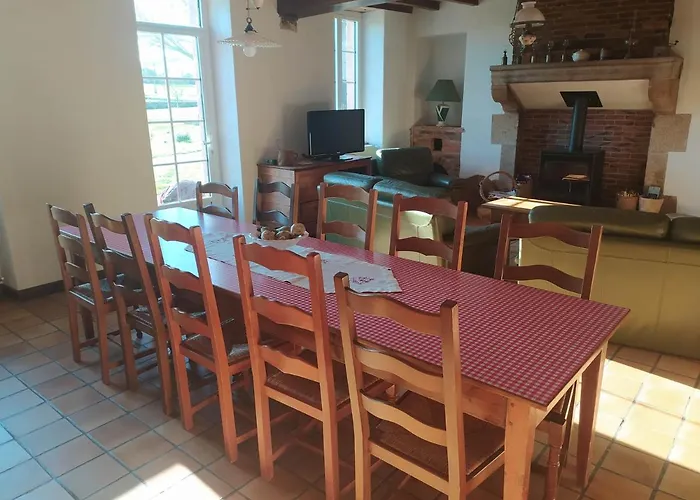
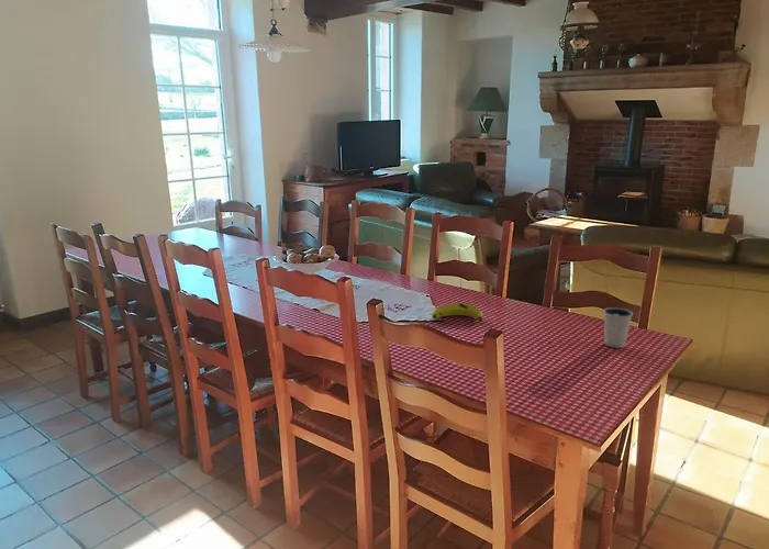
+ dixie cup [602,306,634,349]
+ banana [431,302,483,323]
